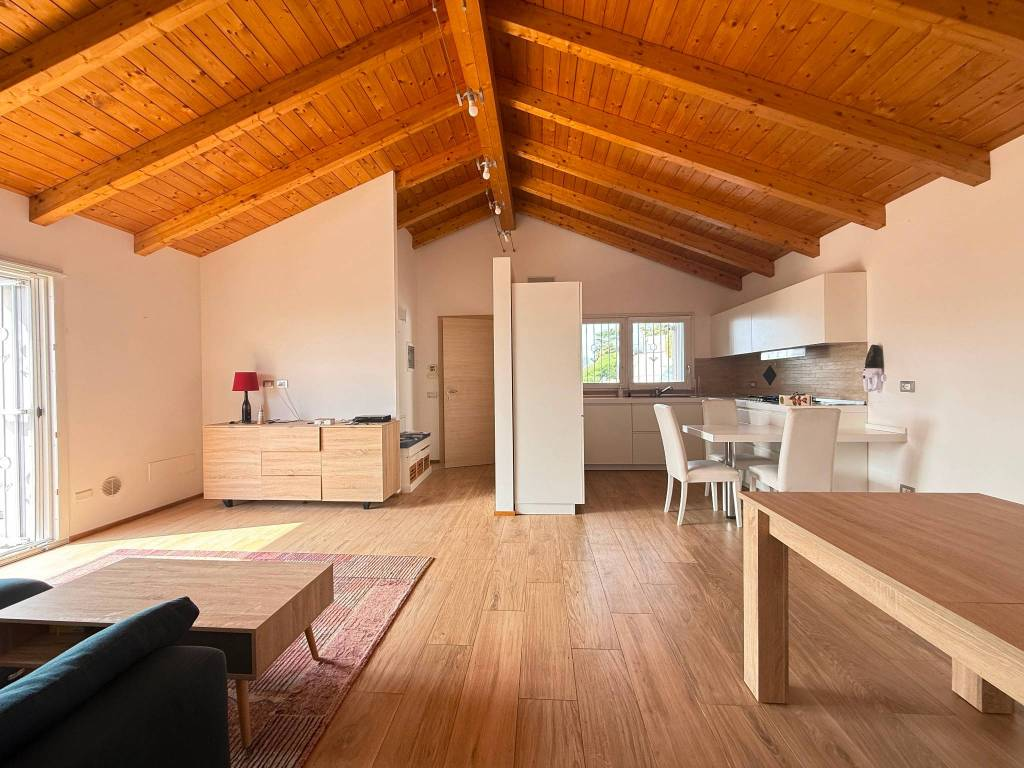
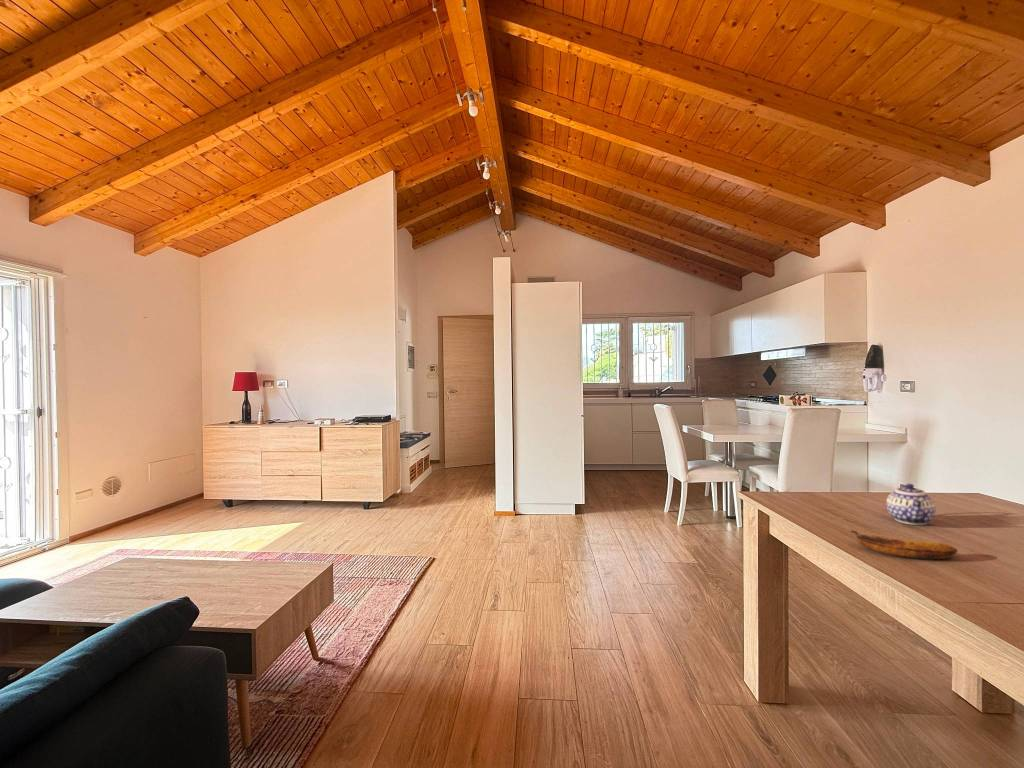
+ teapot [885,483,936,526]
+ banana [849,529,959,560]
